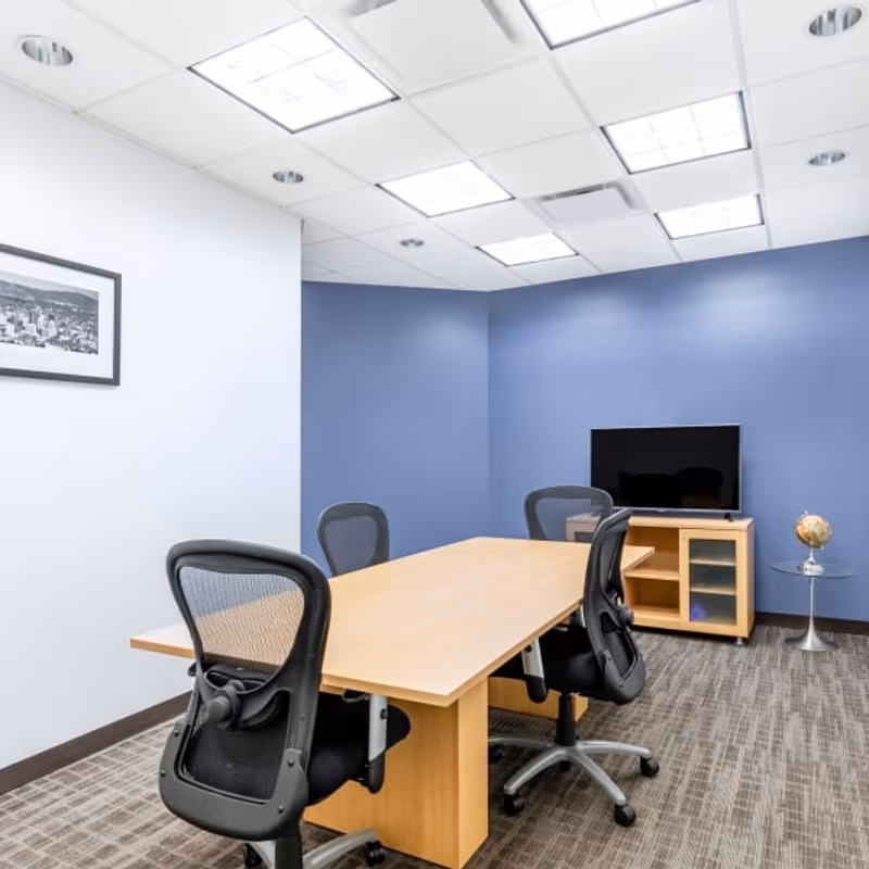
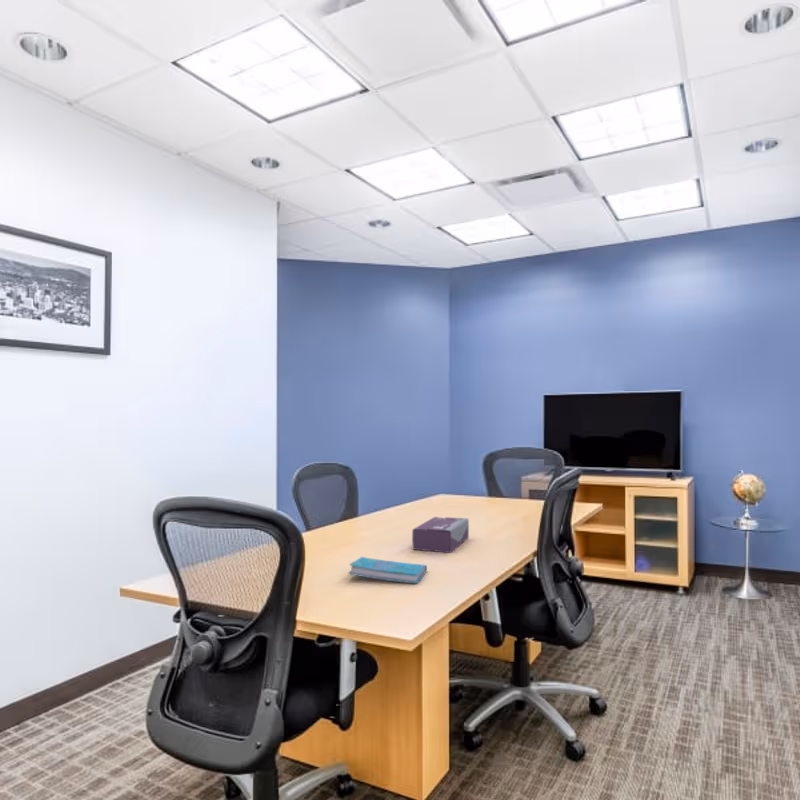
+ tissue box [411,516,470,554]
+ cover [347,556,428,584]
